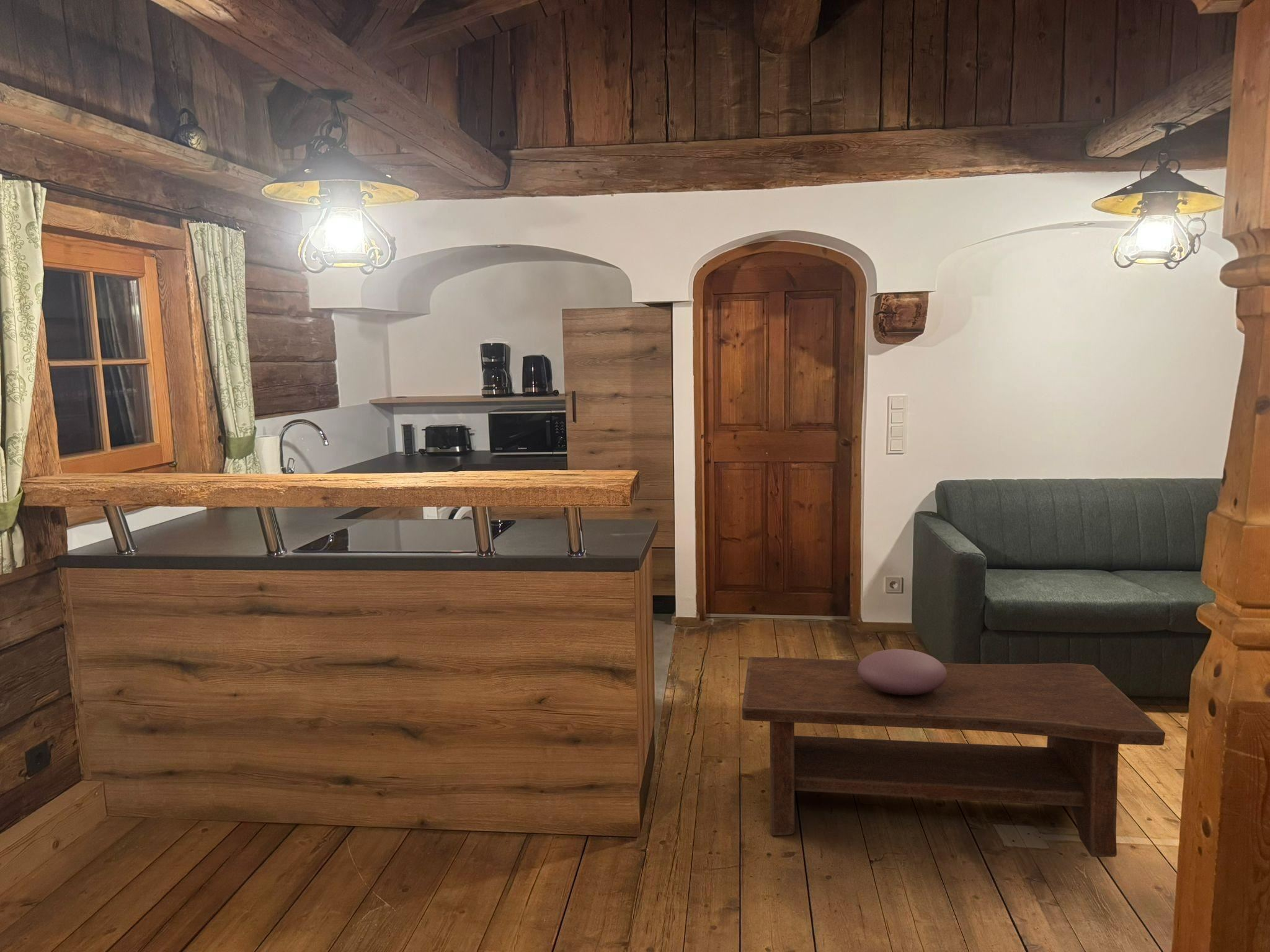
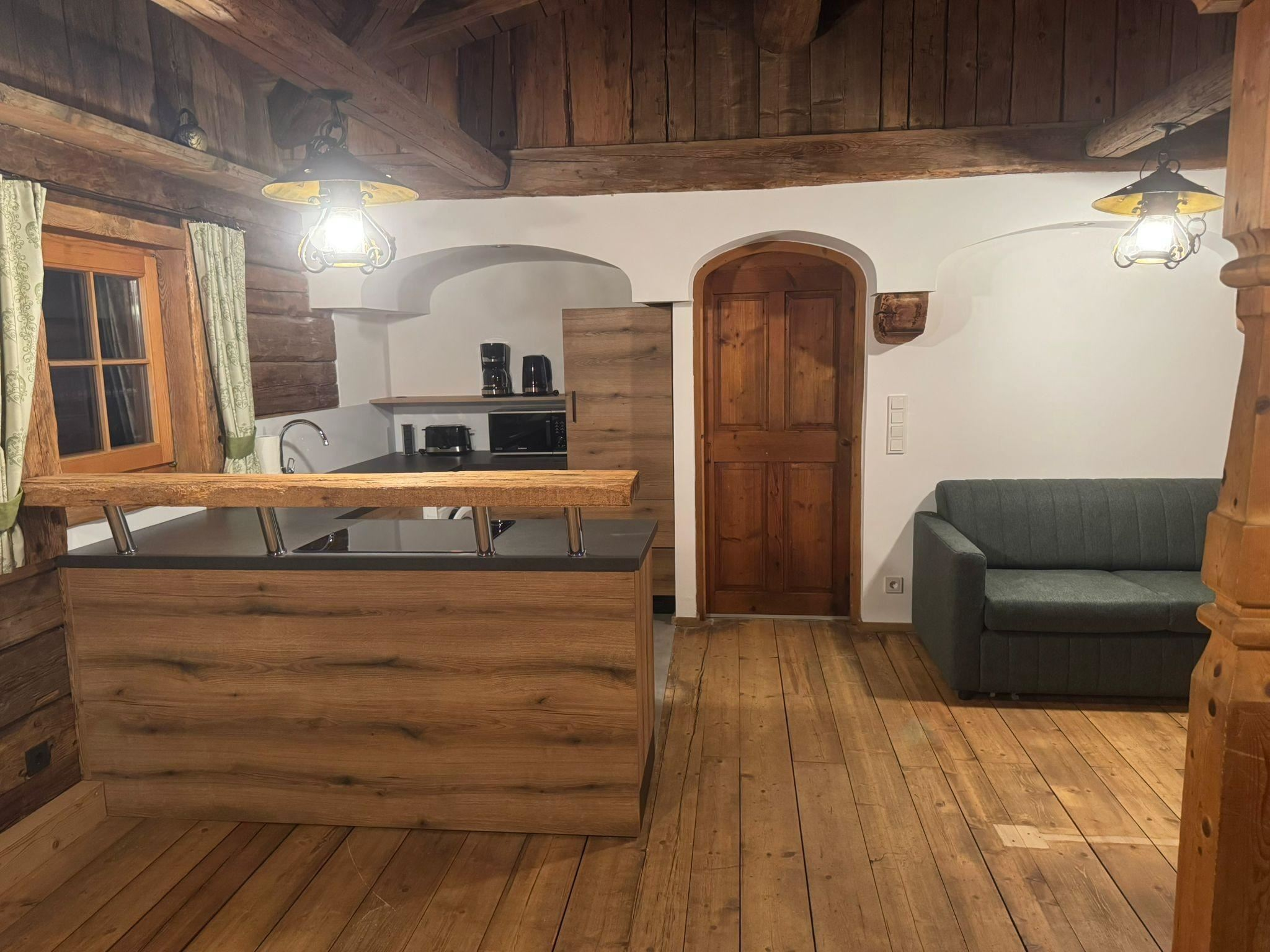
- coffee table [741,656,1166,858]
- decorative bowl [858,648,947,695]
